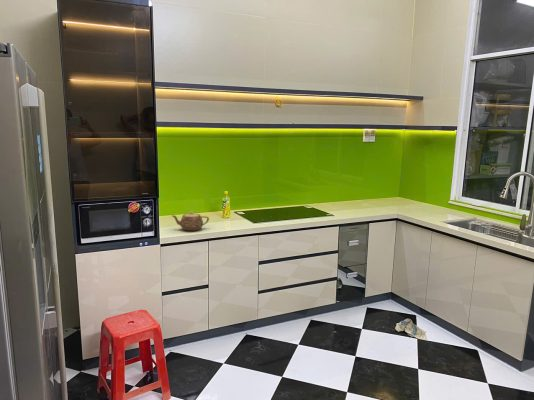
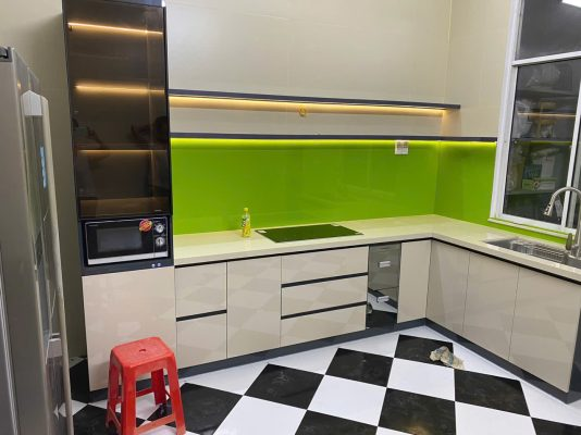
- teapot [171,210,210,232]
